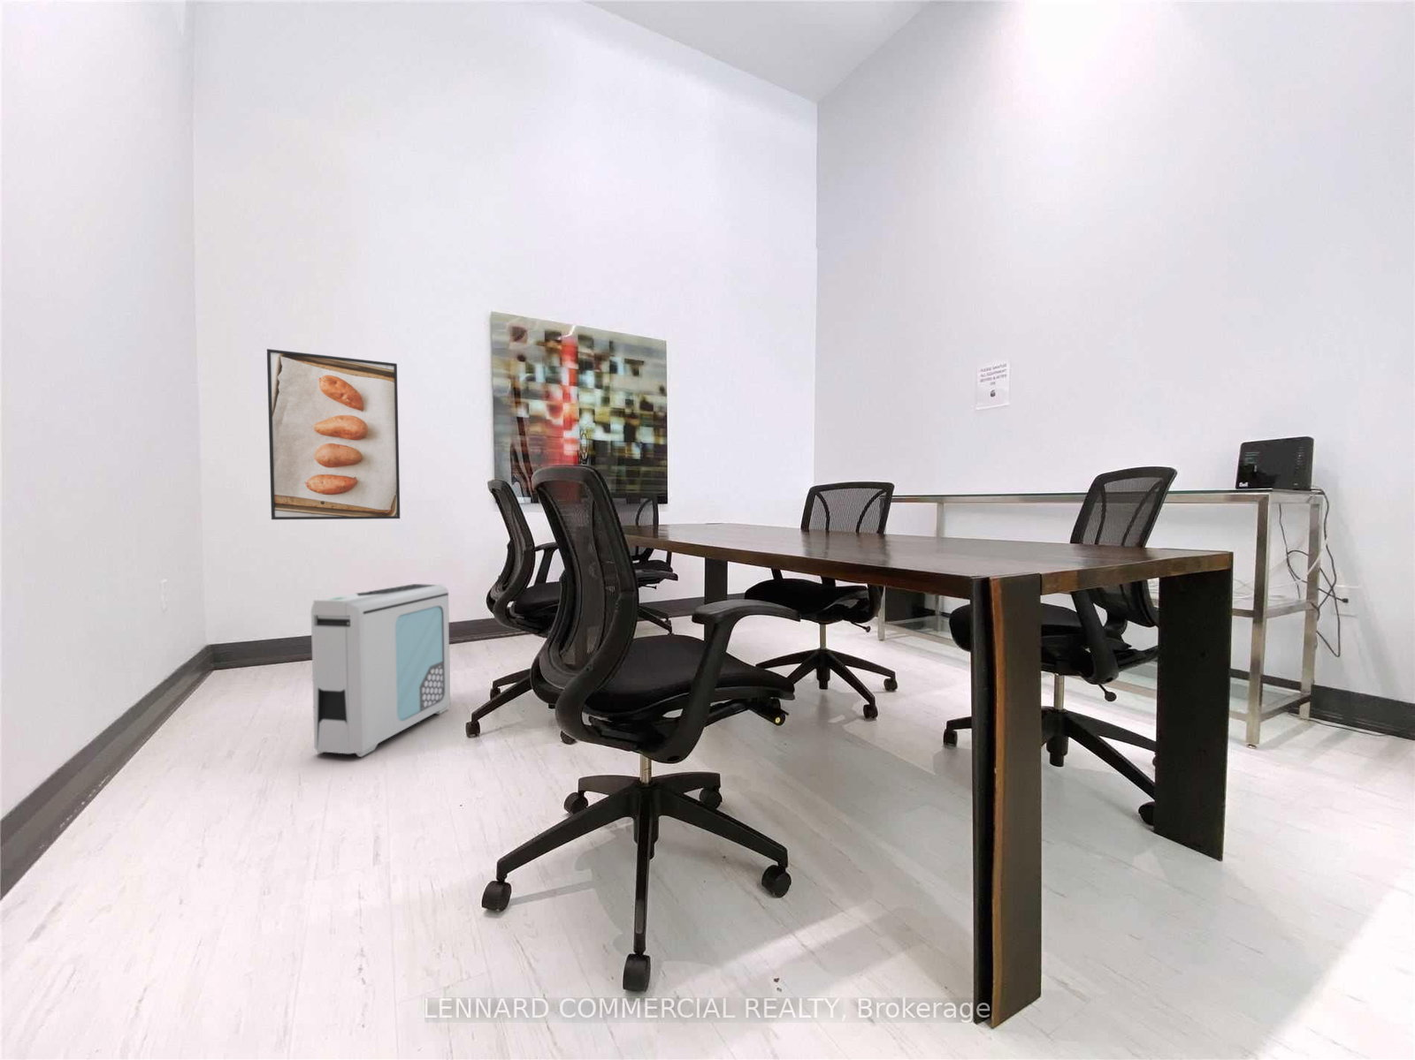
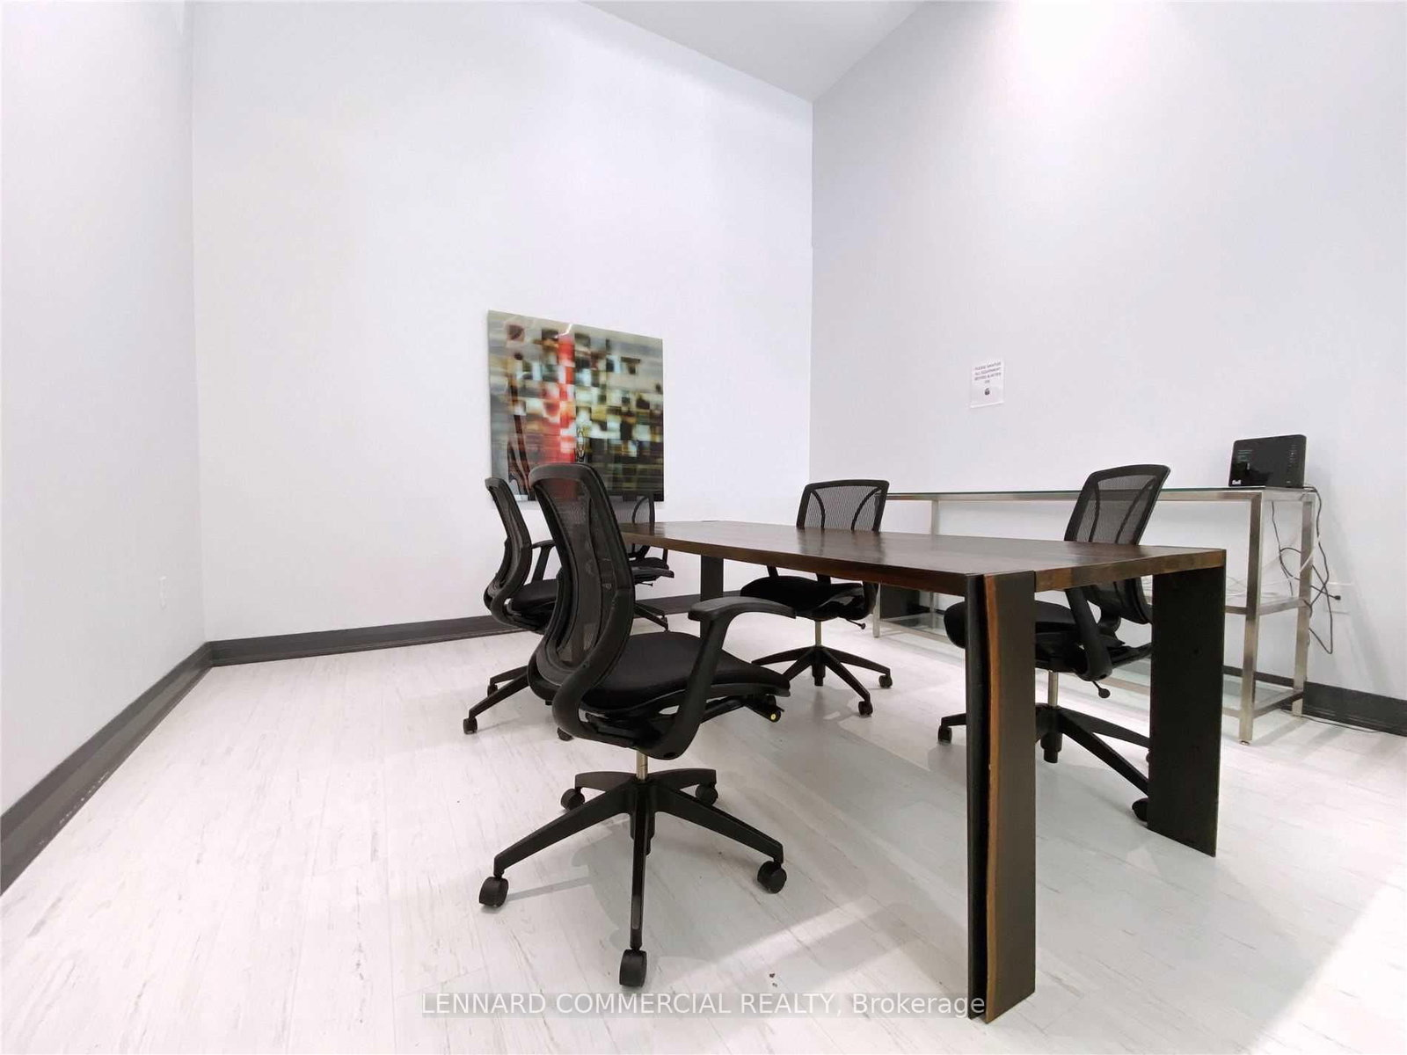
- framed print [266,349,401,520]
- air purifier [311,583,451,758]
